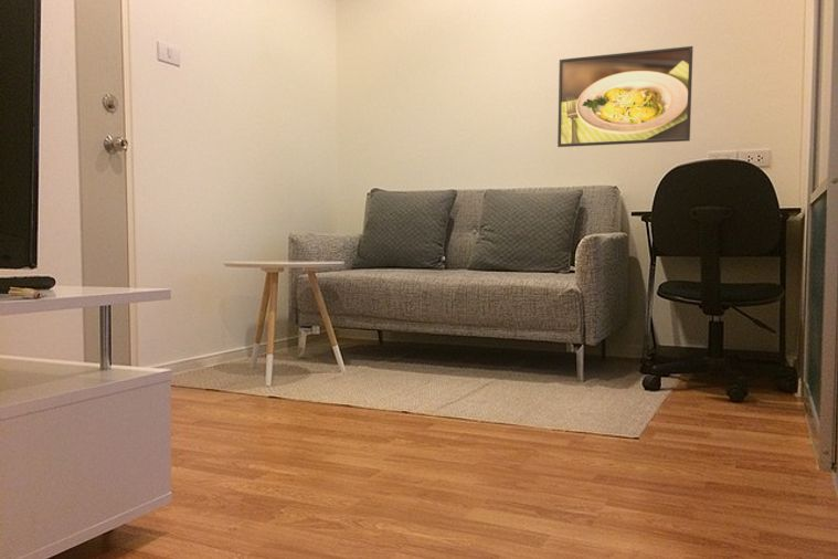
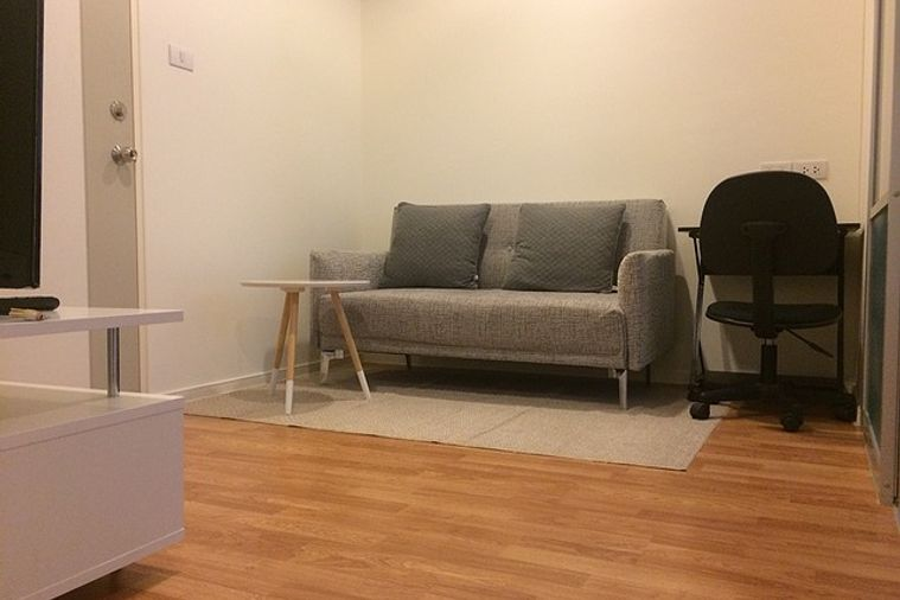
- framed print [556,45,694,148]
